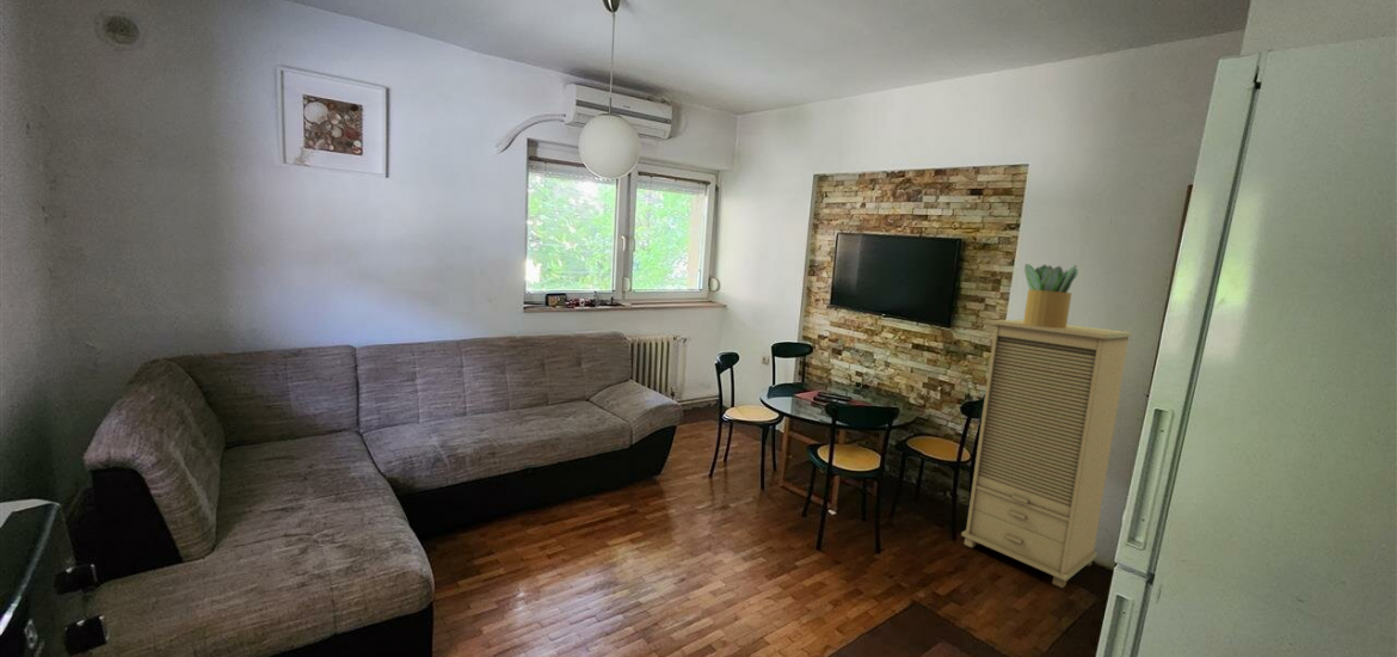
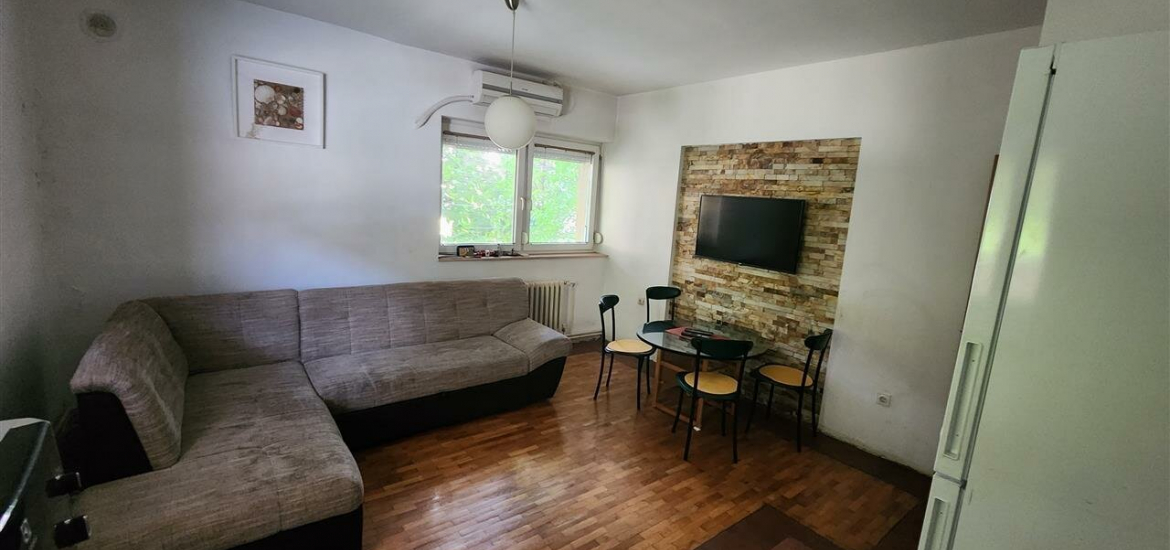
- potted plant [1023,263,1079,328]
- cabinet [960,319,1133,589]
